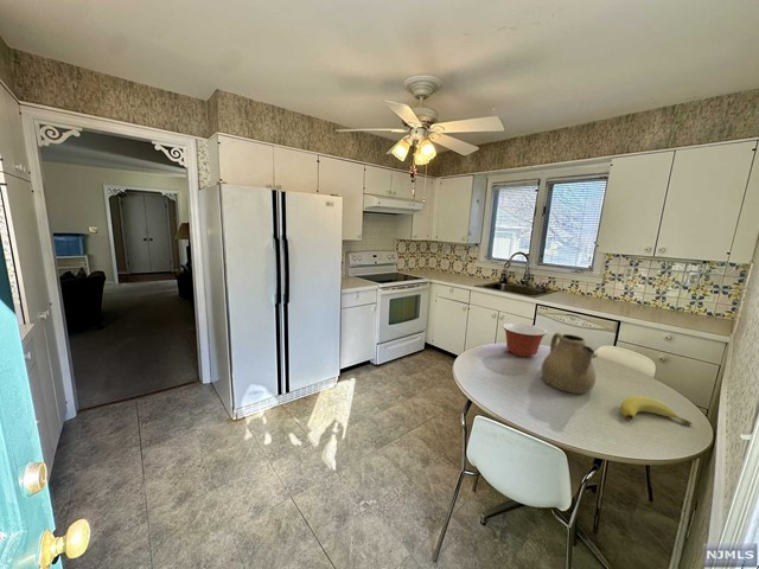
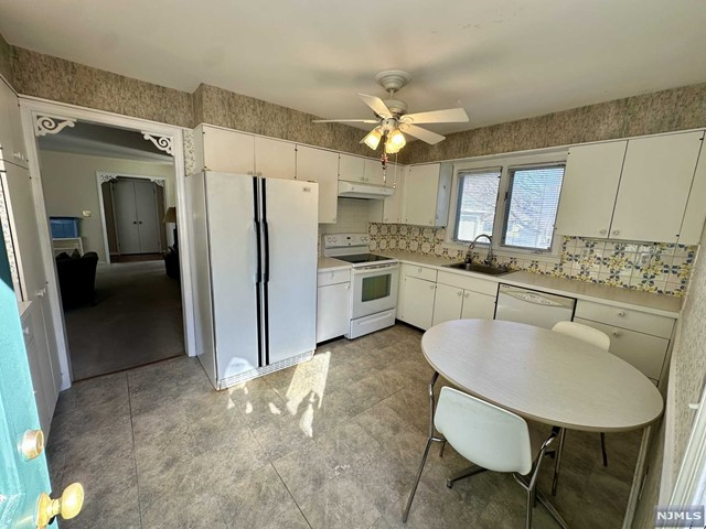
- teapot [540,332,599,395]
- mixing bowl [502,321,548,358]
- banana [619,395,693,427]
